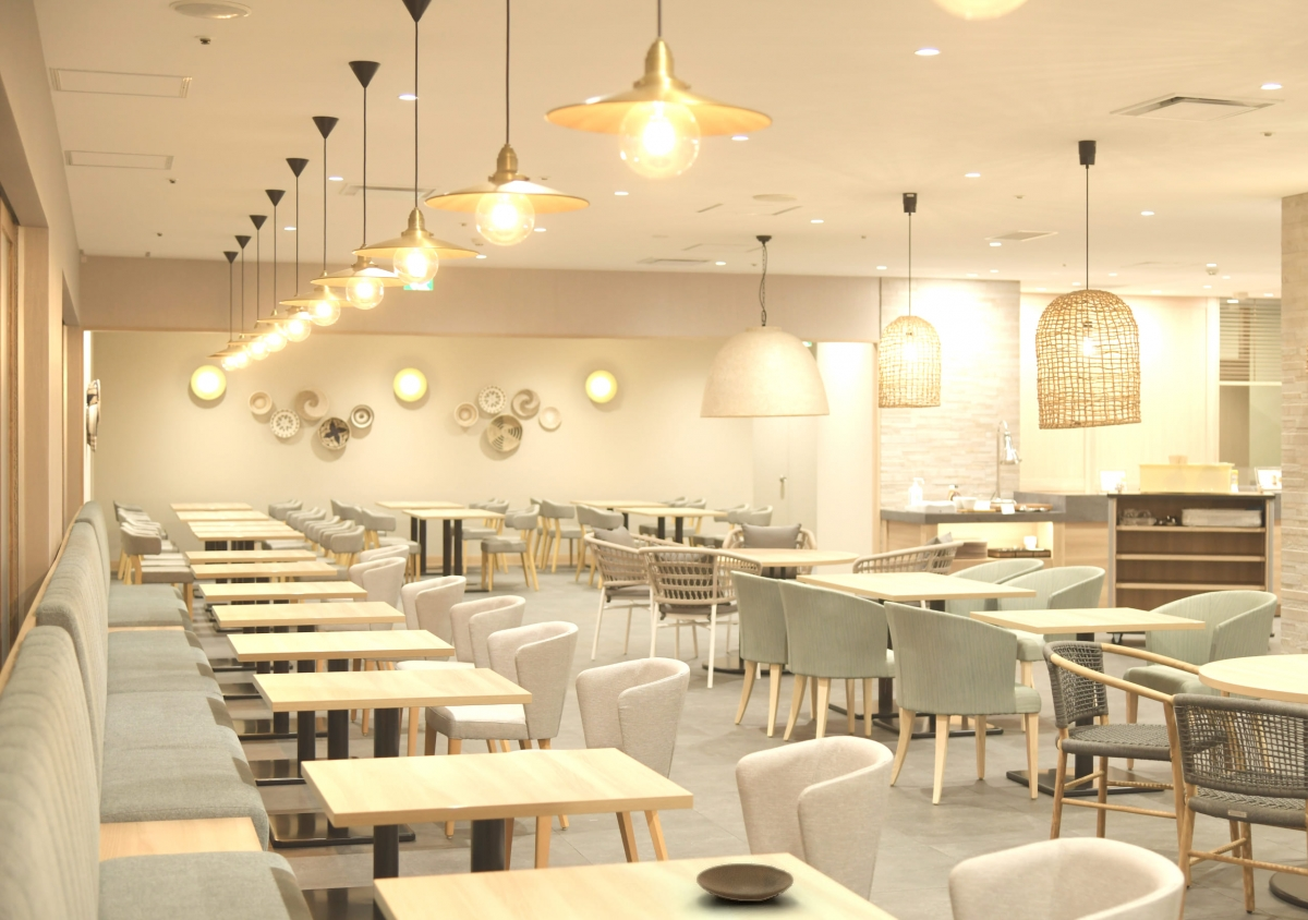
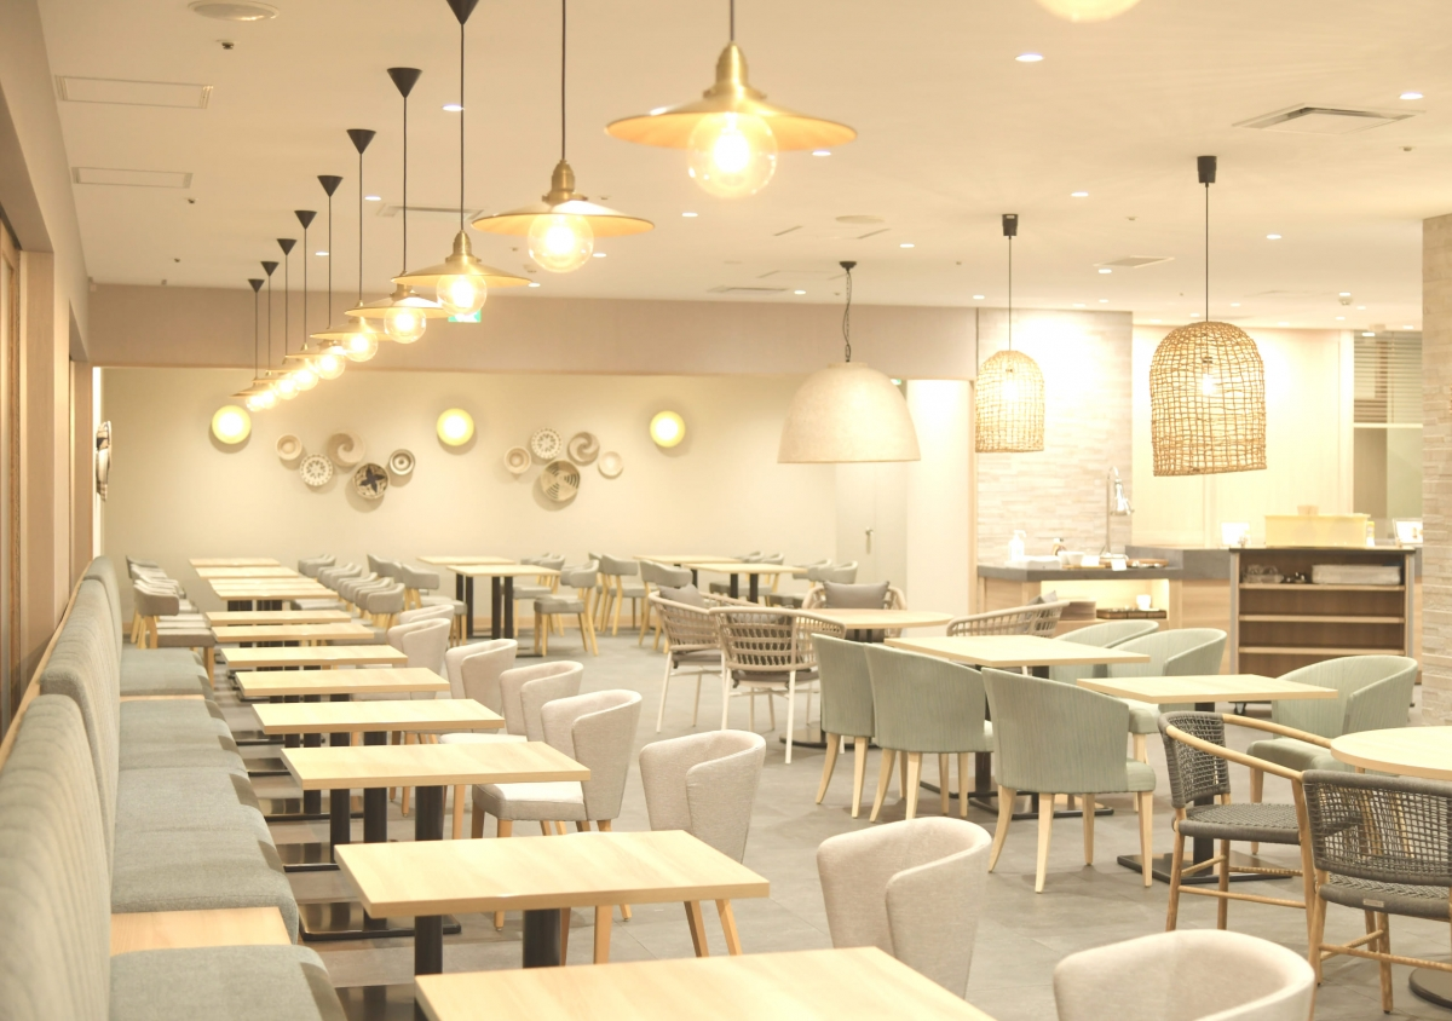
- plate [695,862,795,903]
